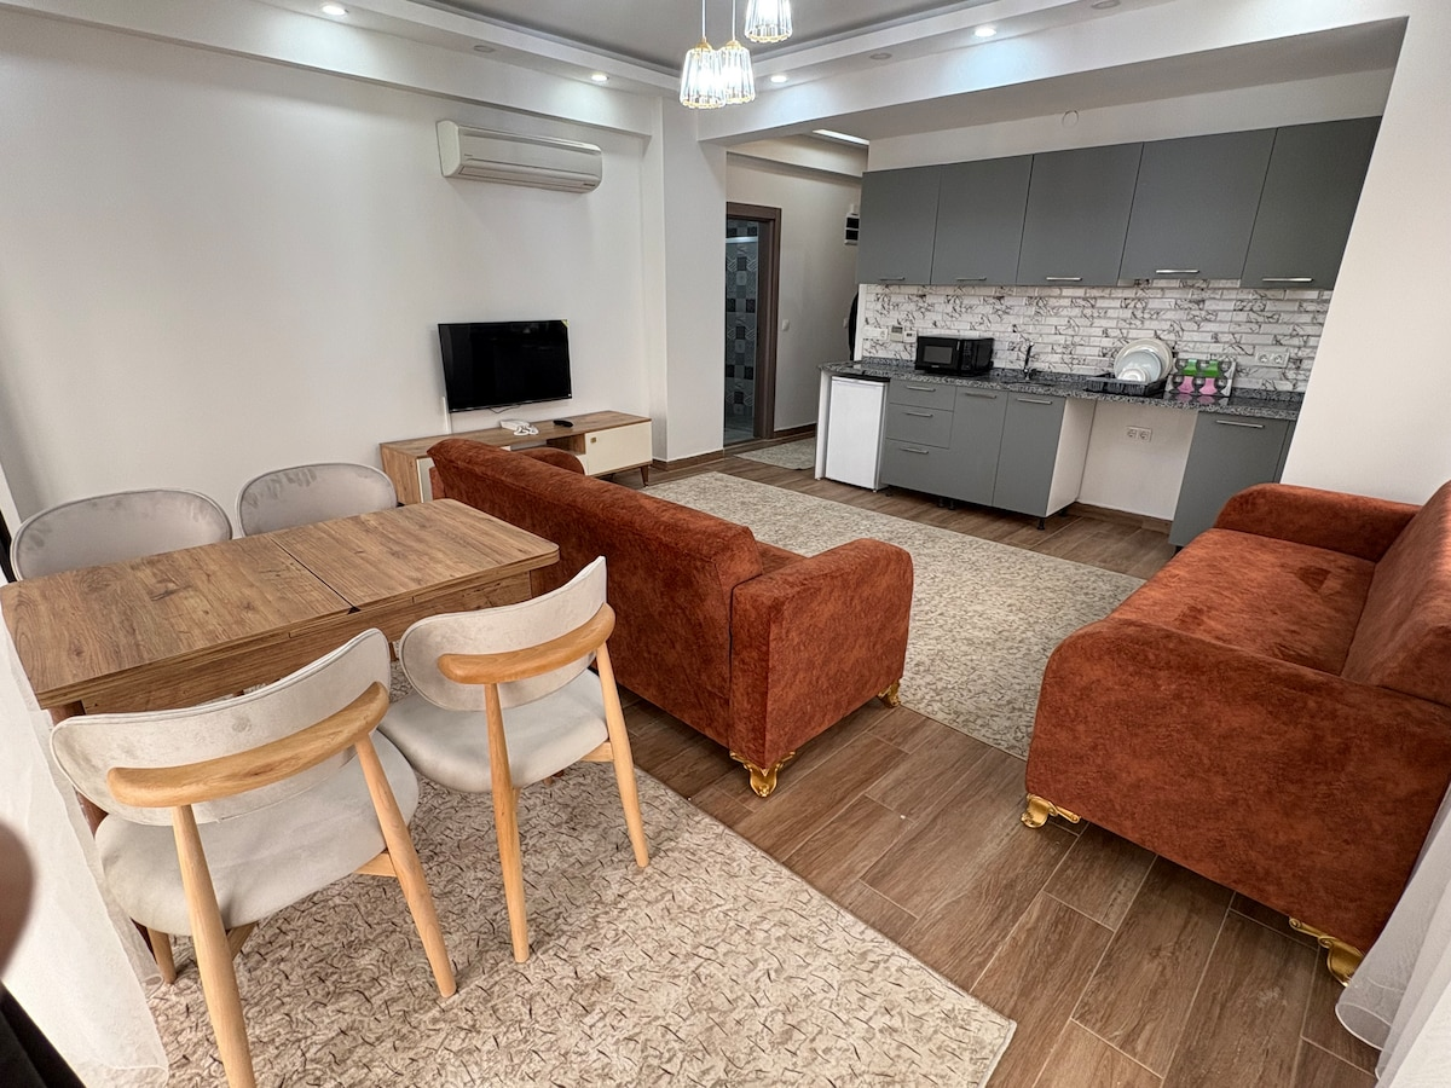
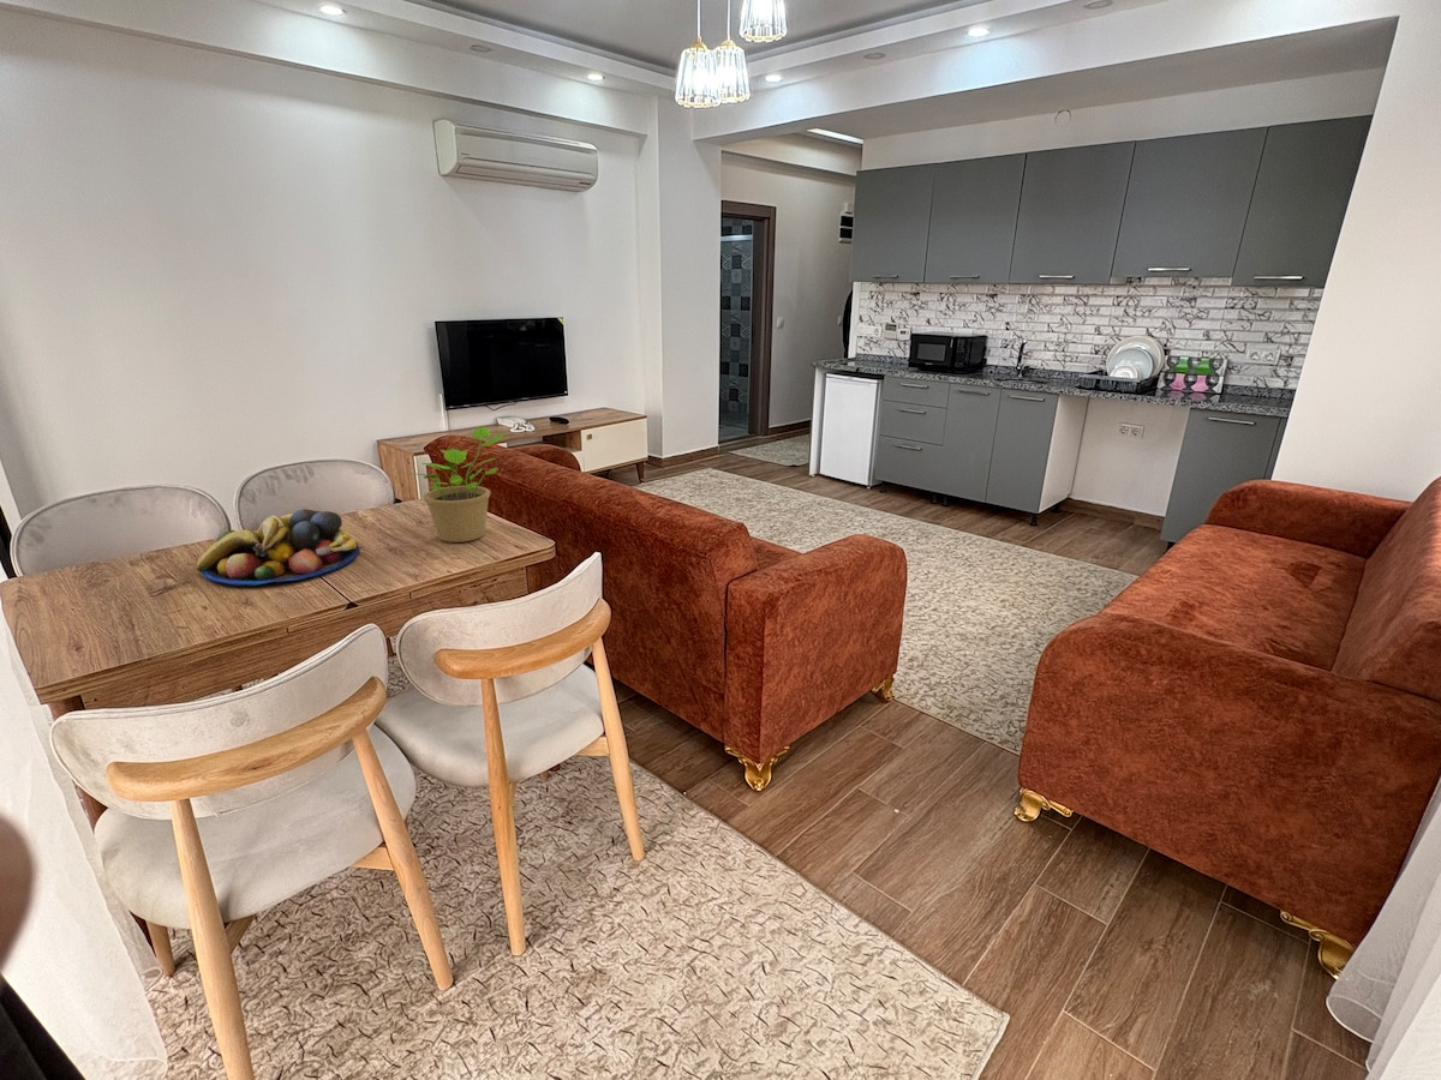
+ fruit bowl [196,508,361,587]
+ potted plant [408,426,507,544]
